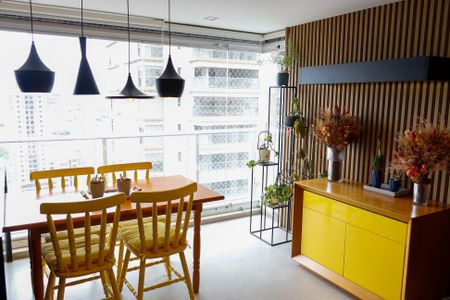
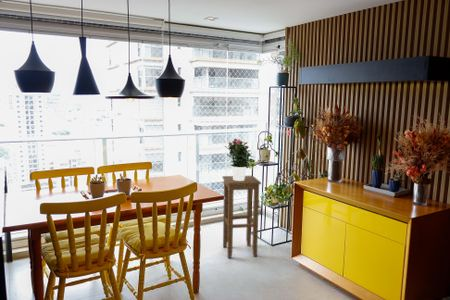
+ potted flower [224,137,256,181]
+ stool [221,175,262,259]
